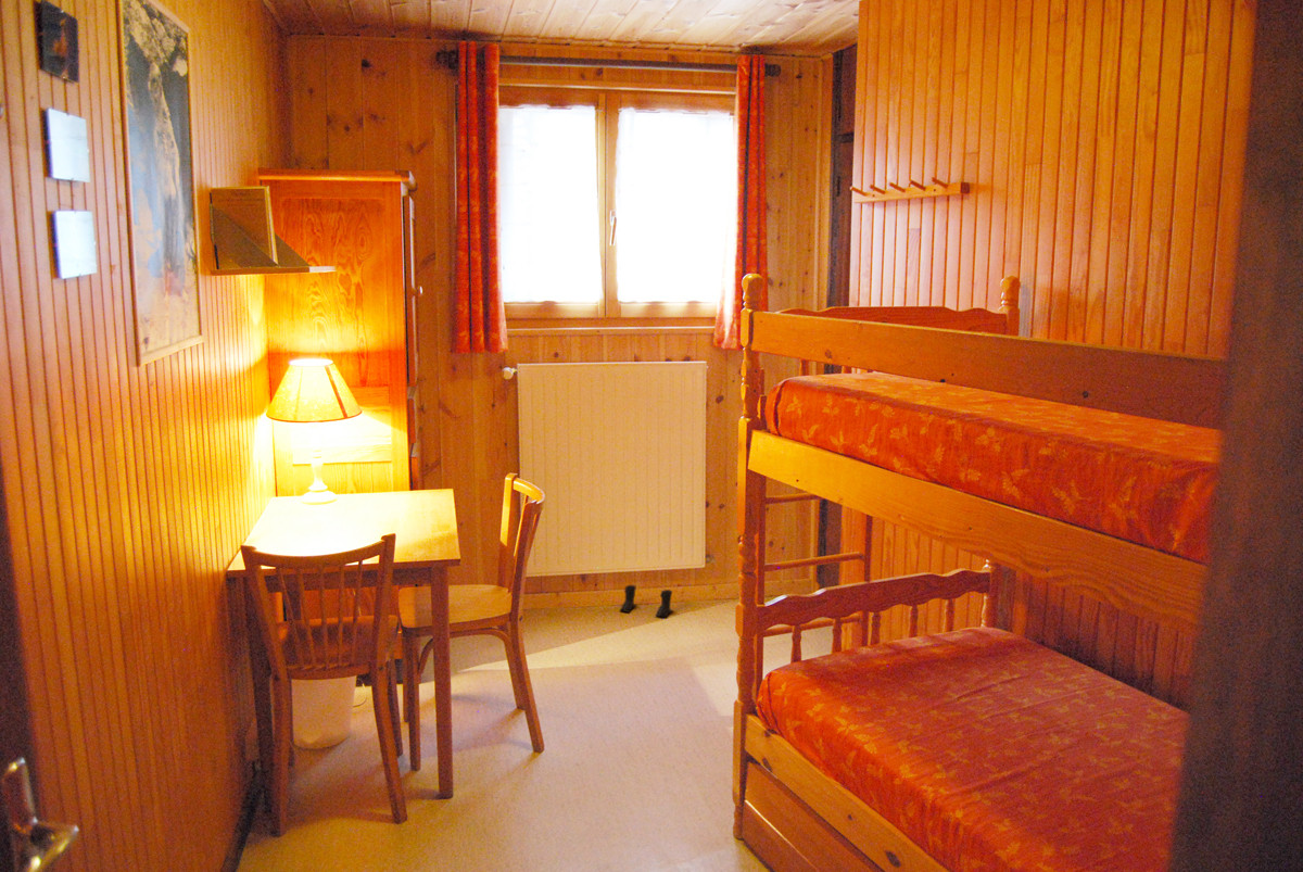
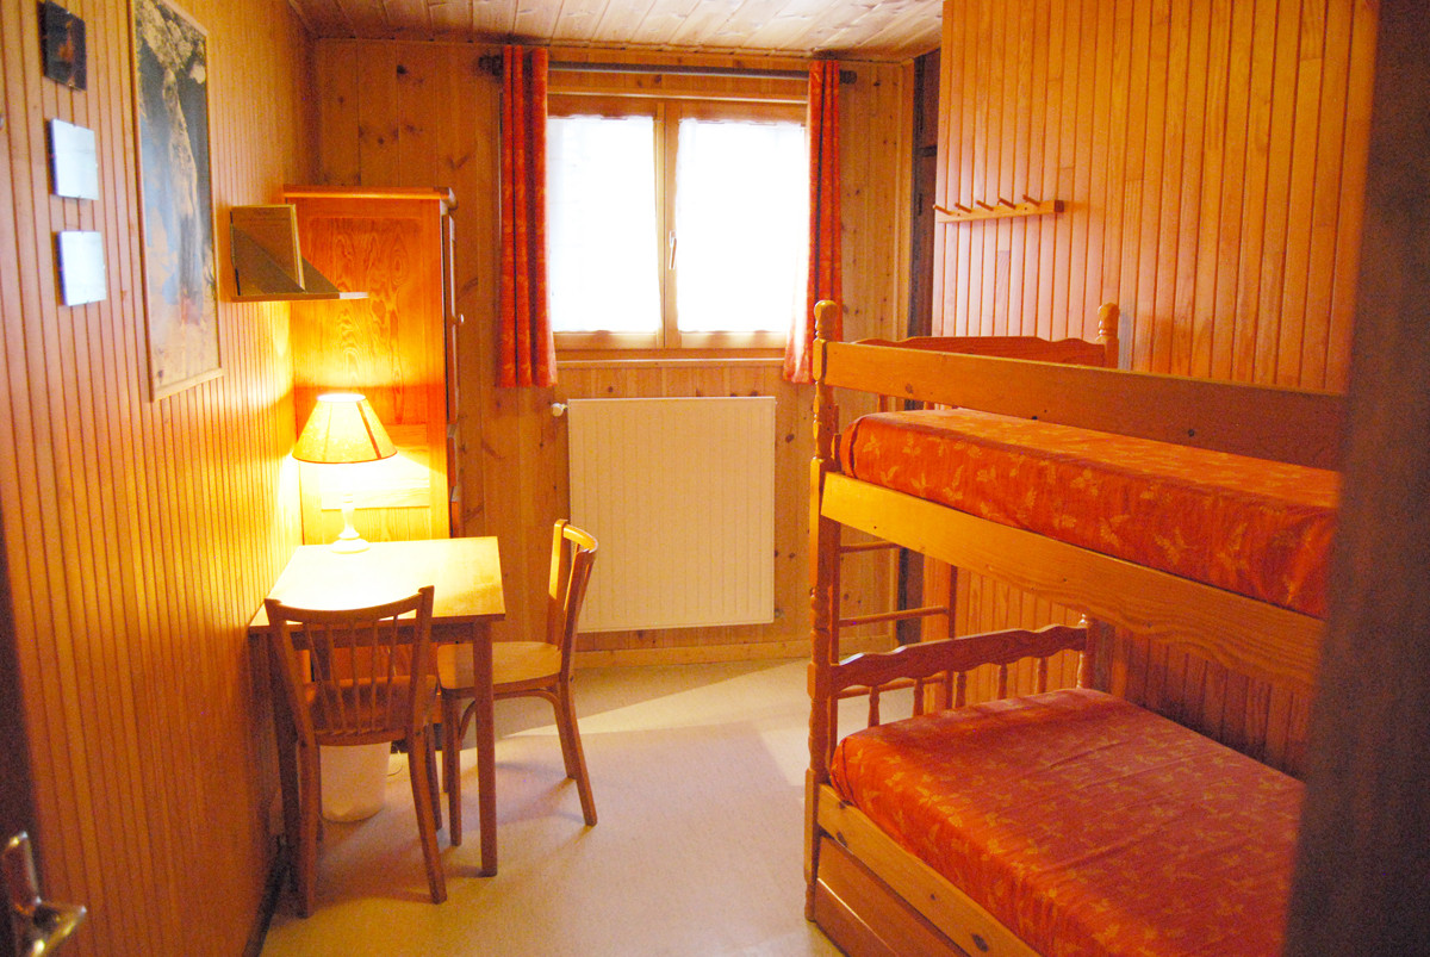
- boots [619,584,674,618]
